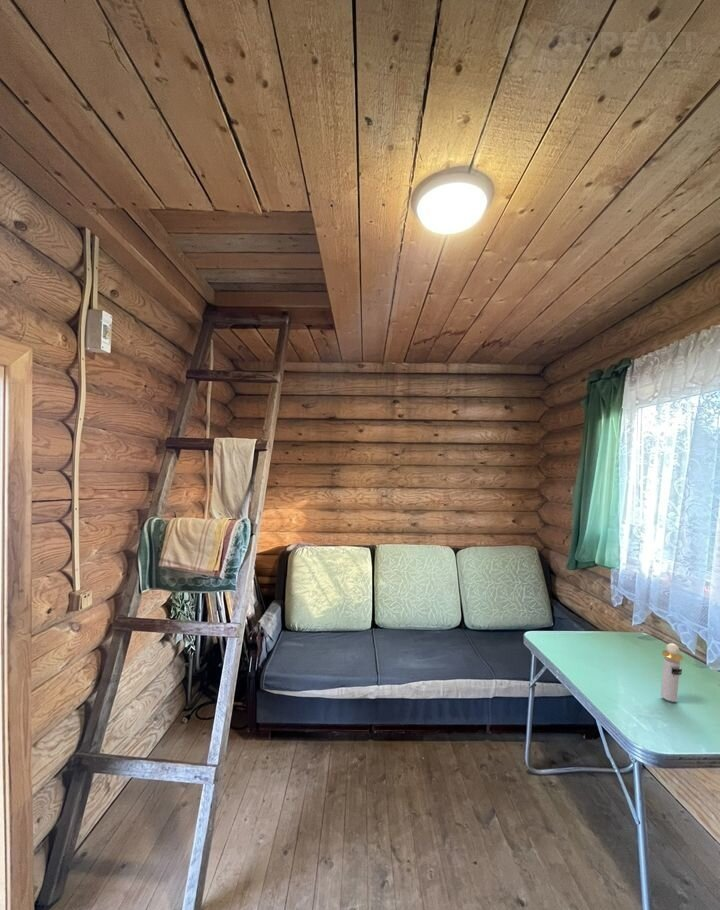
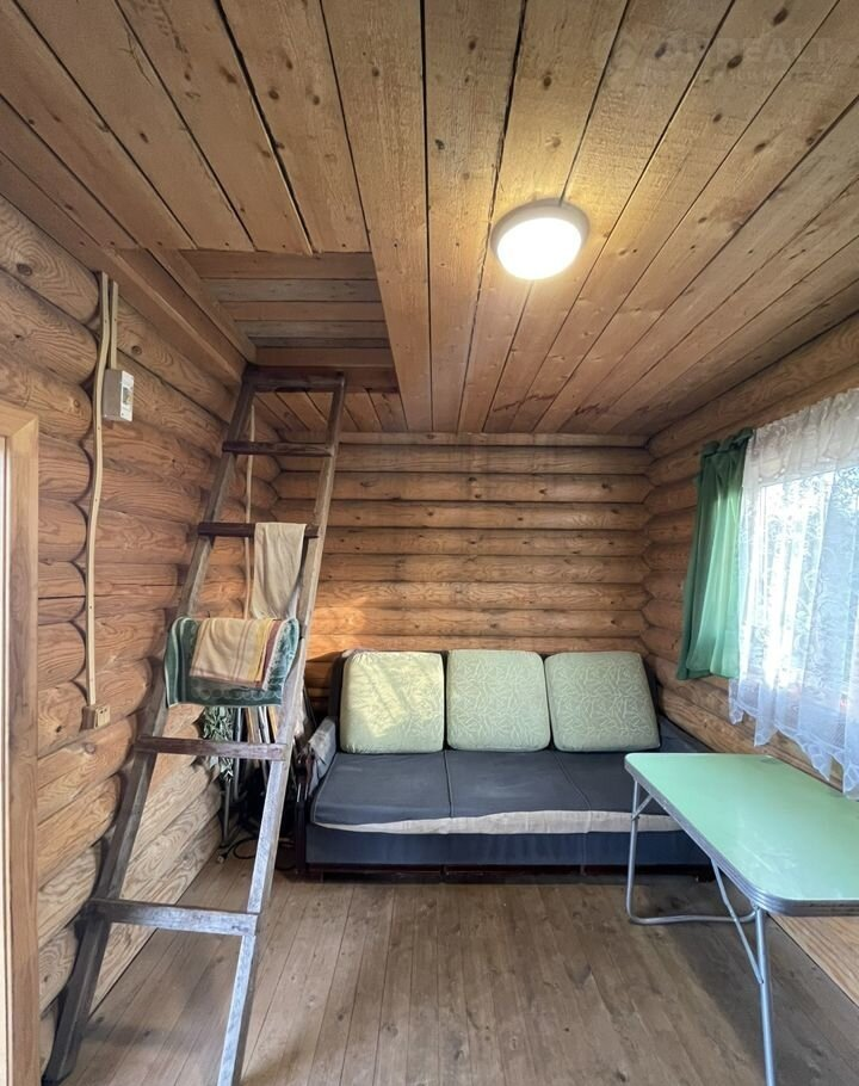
- perfume bottle [660,642,684,703]
